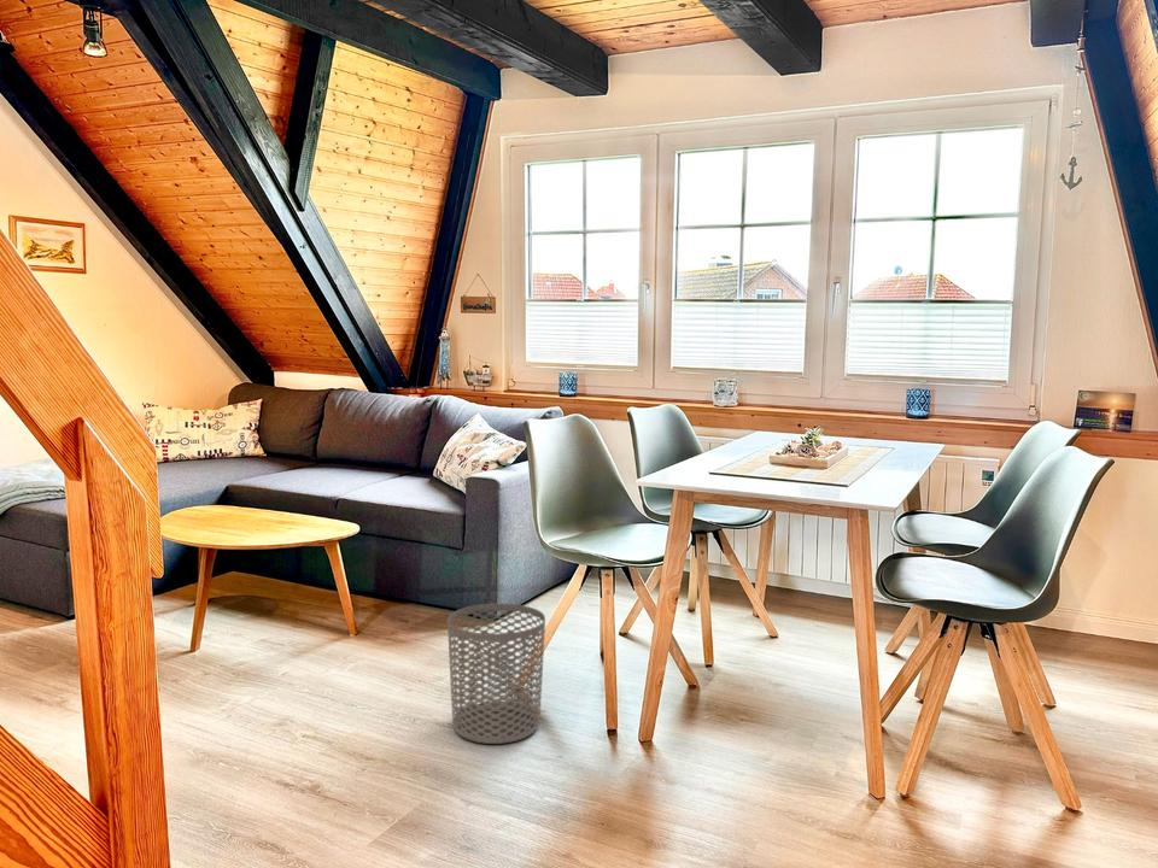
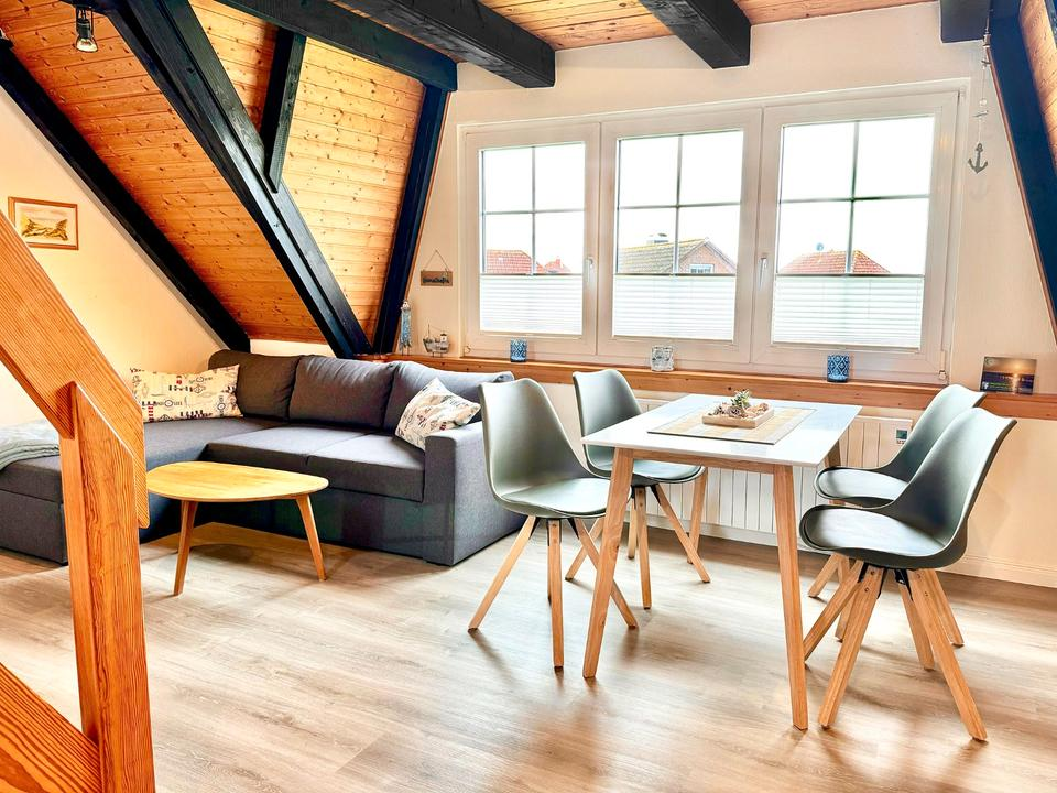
- waste bin [446,602,546,745]
